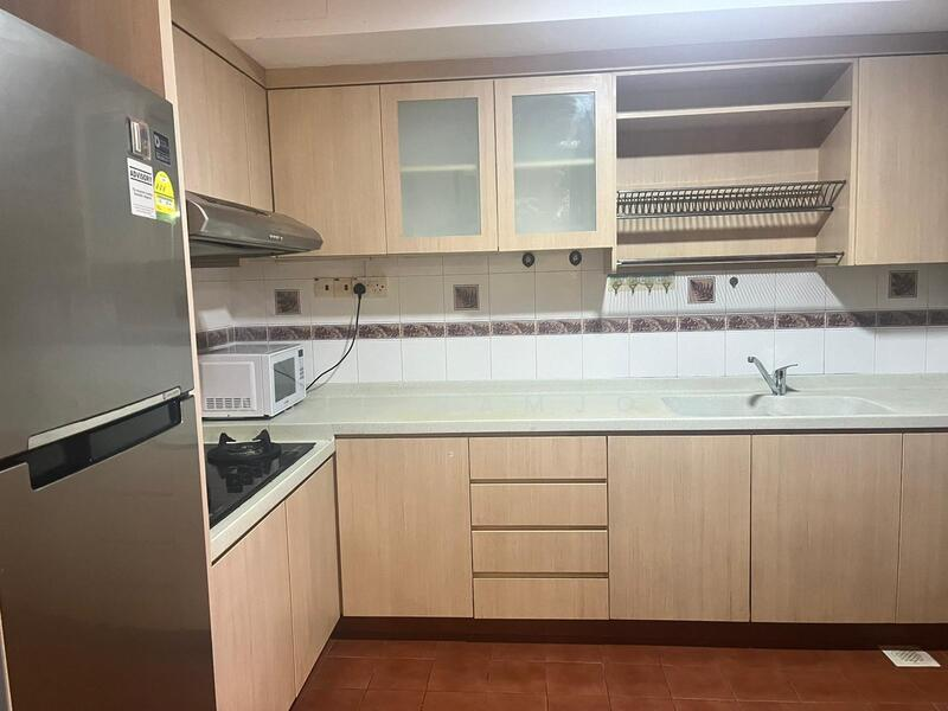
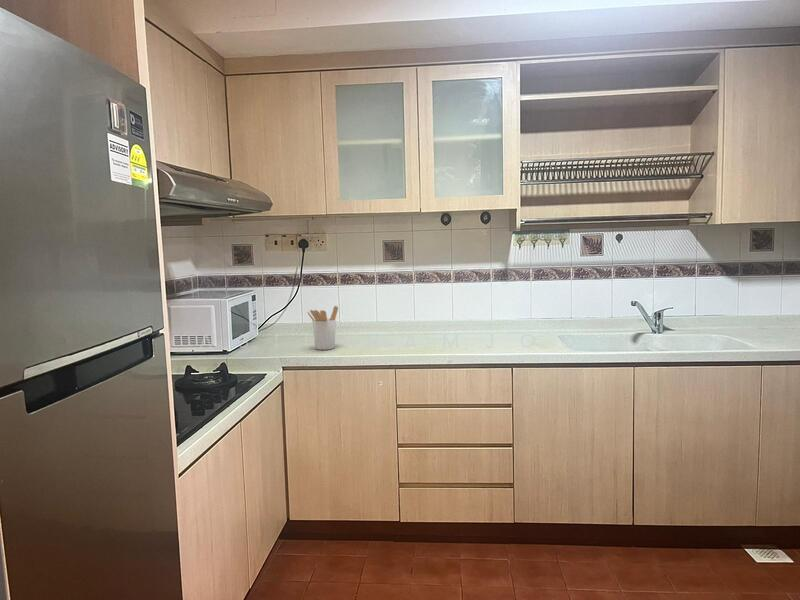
+ utensil holder [307,305,339,351]
